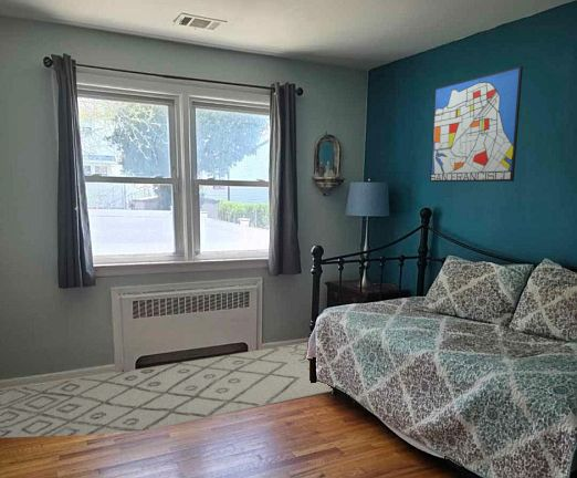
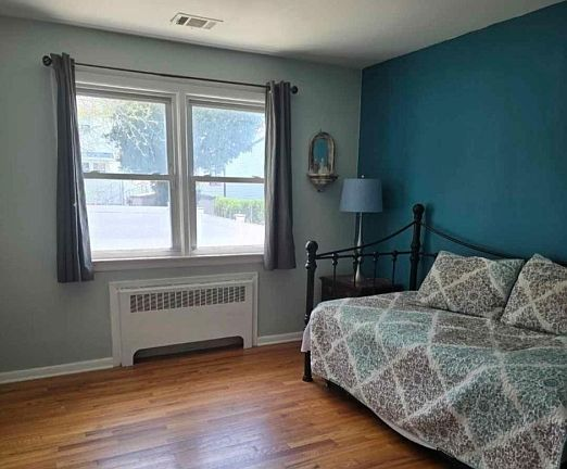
- rug [0,341,334,439]
- wall art [429,65,524,183]
